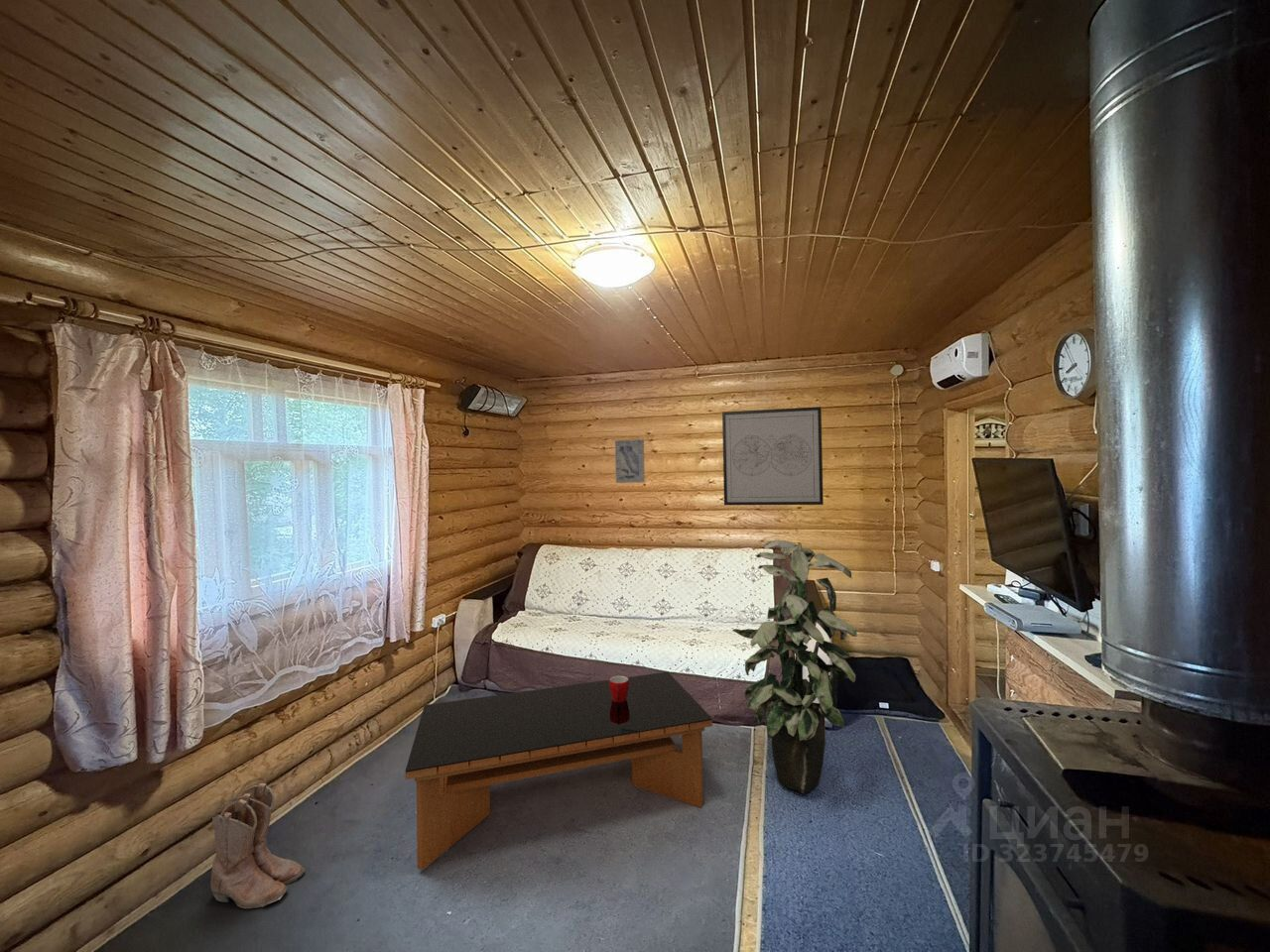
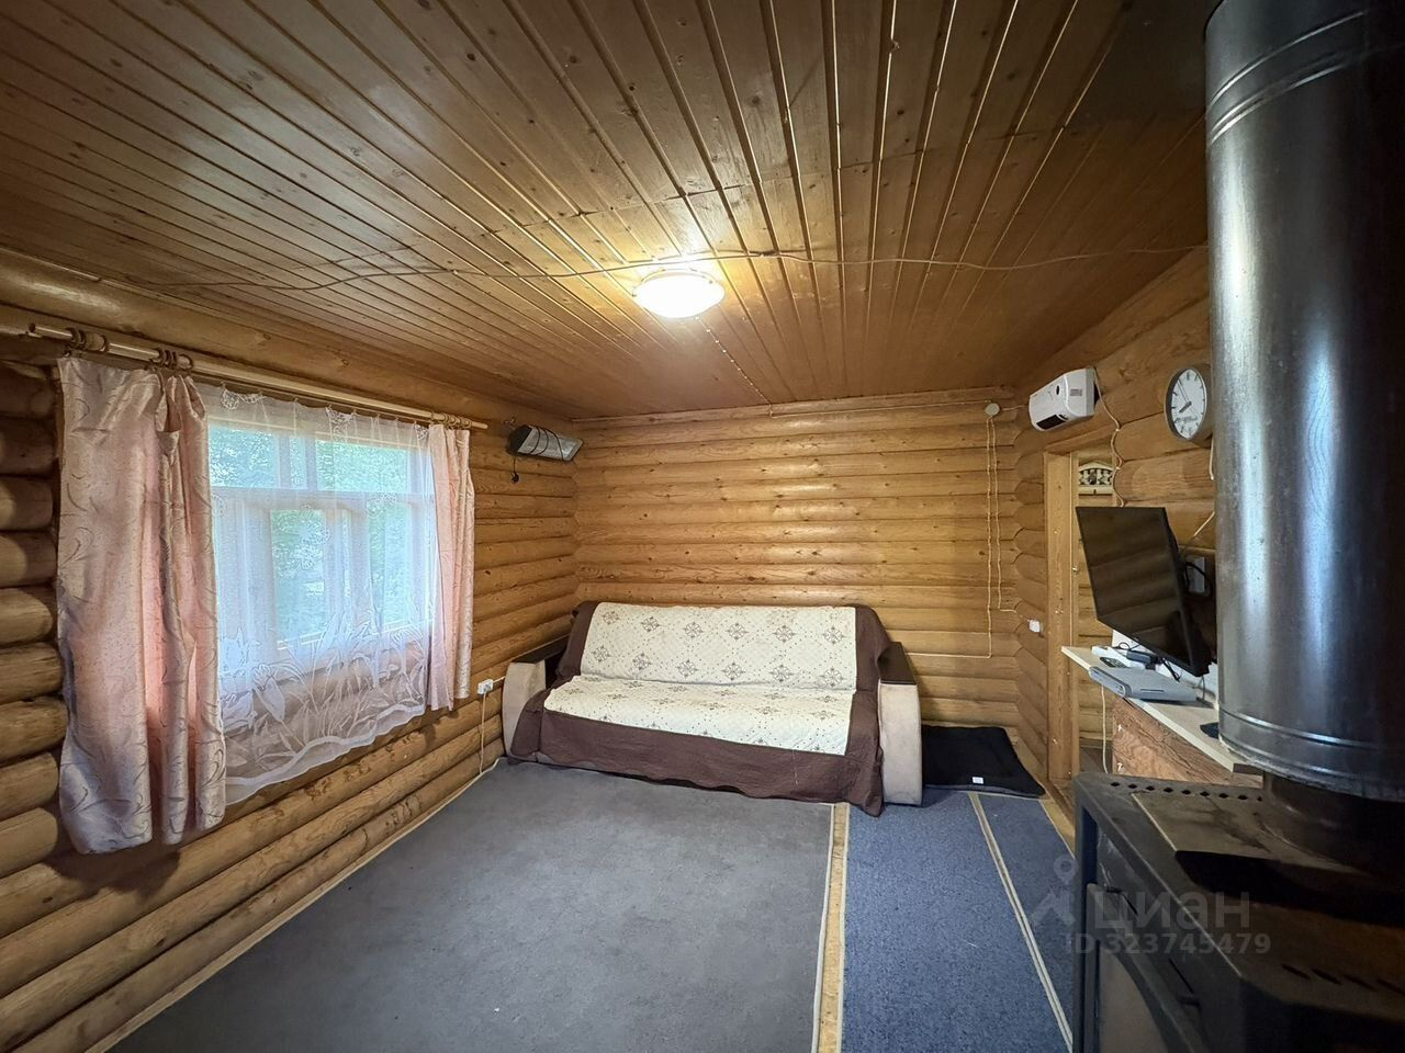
- boots [209,781,306,909]
- mug [608,674,629,702]
- coffee table [405,671,713,872]
- wall art [614,438,646,484]
- indoor plant [731,539,858,794]
- wall art [721,406,825,506]
